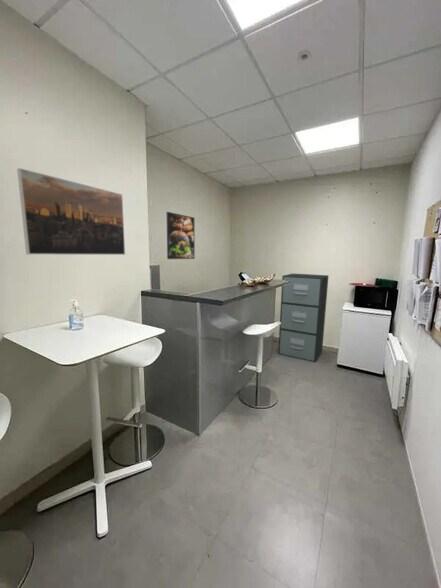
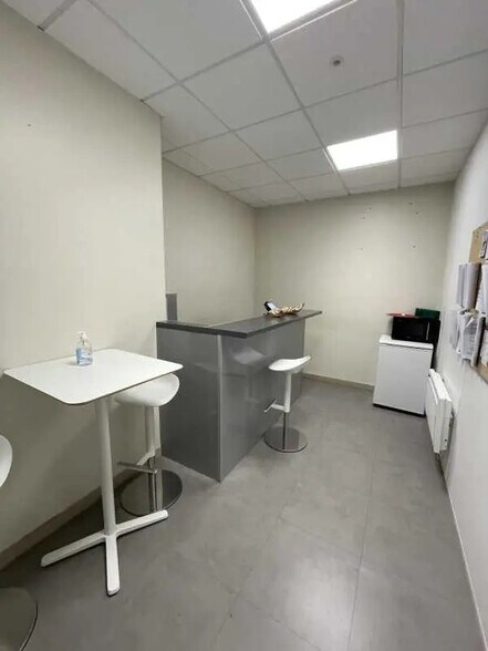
- filing cabinet [277,273,330,363]
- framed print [16,167,126,256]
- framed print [166,211,196,260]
